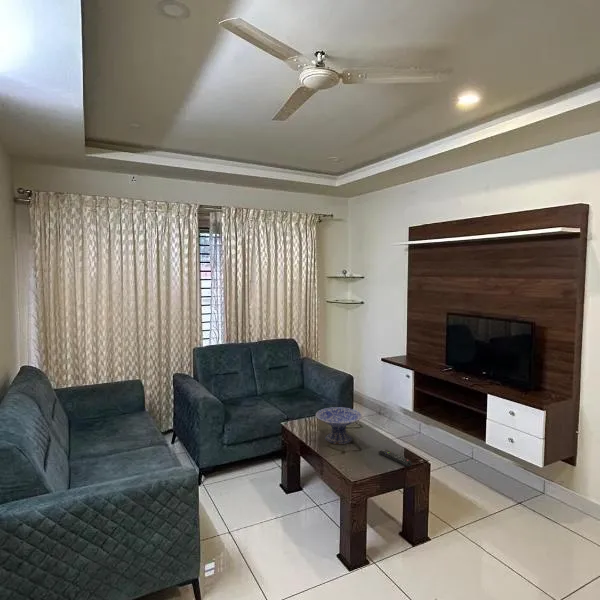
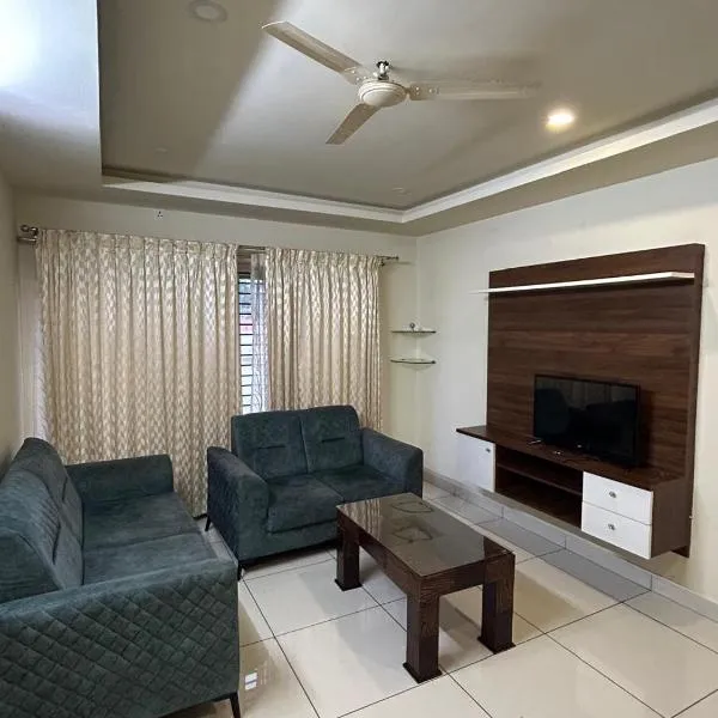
- decorative bowl [315,406,363,445]
- remote control [377,448,413,468]
